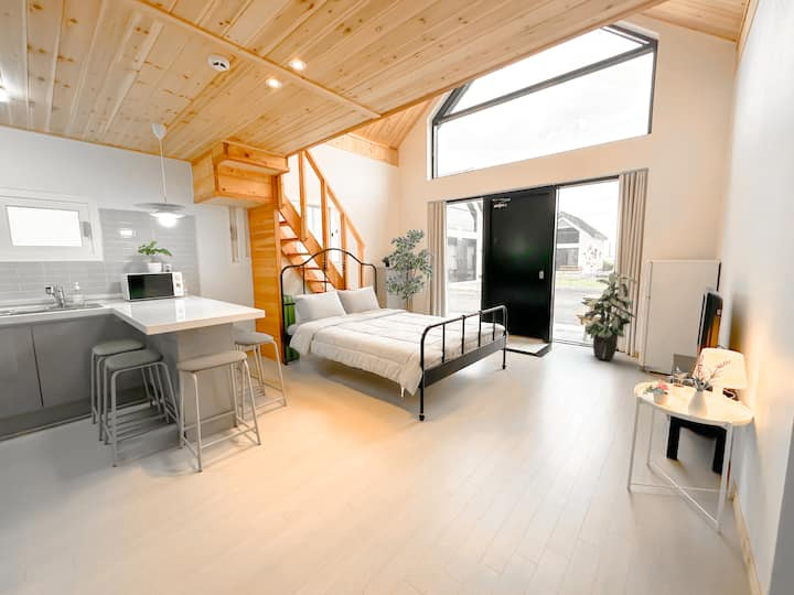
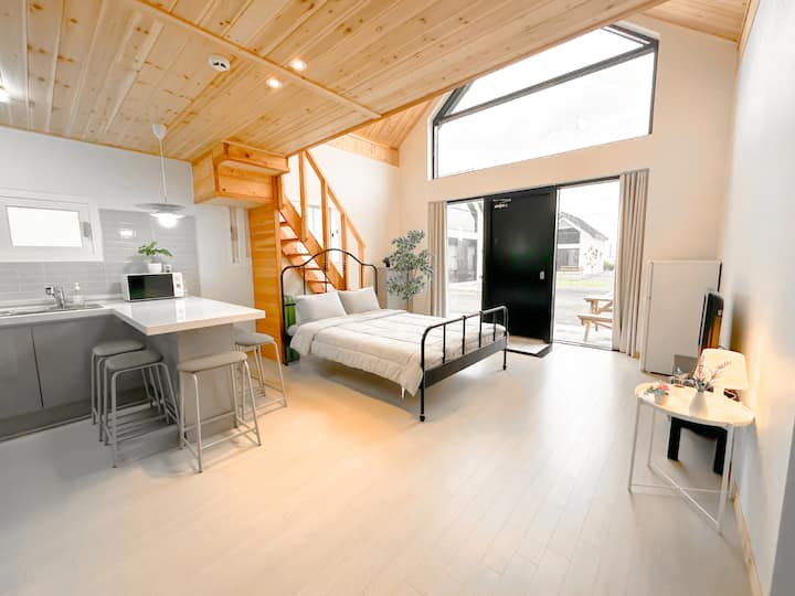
- indoor plant [580,268,637,361]
